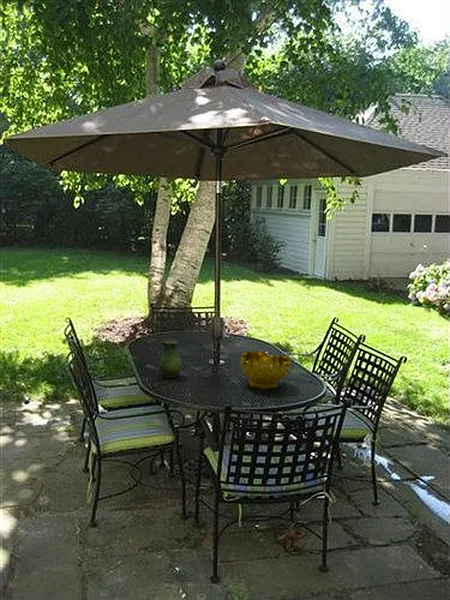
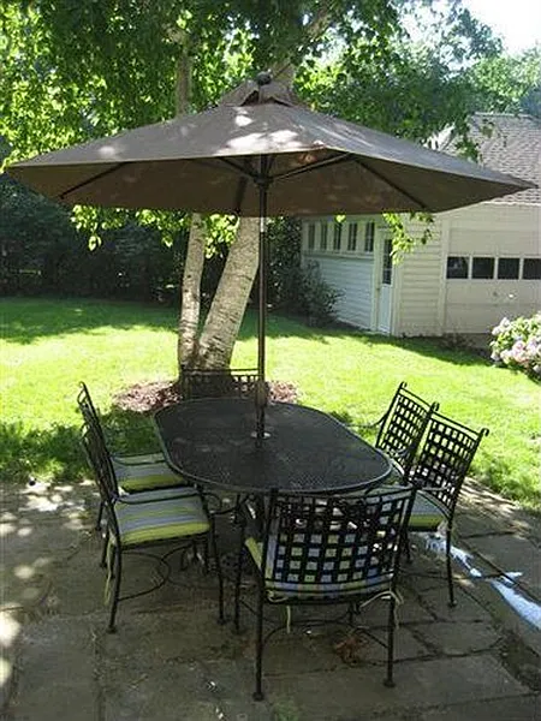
- pitcher [158,339,183,378]
- decorative bowl [239,348,292,391]
